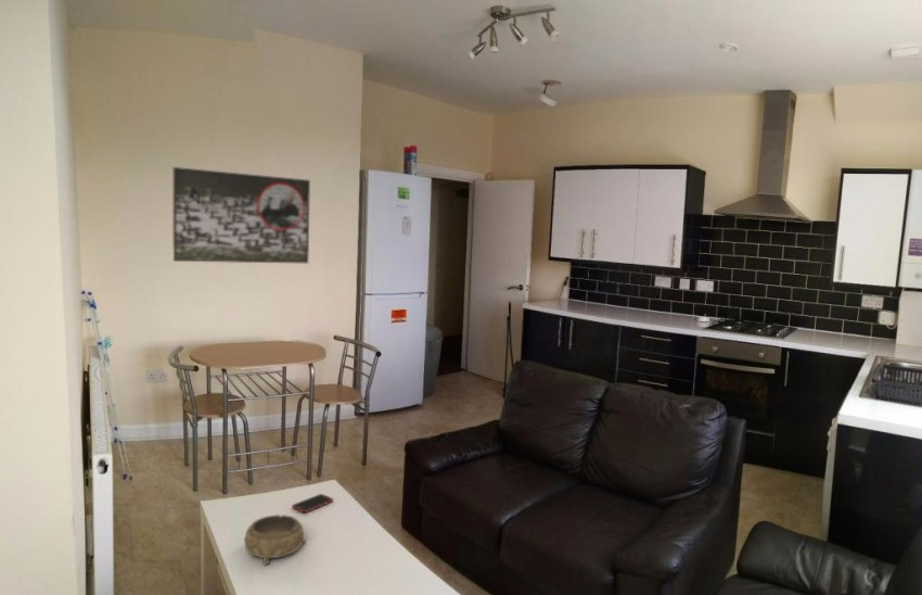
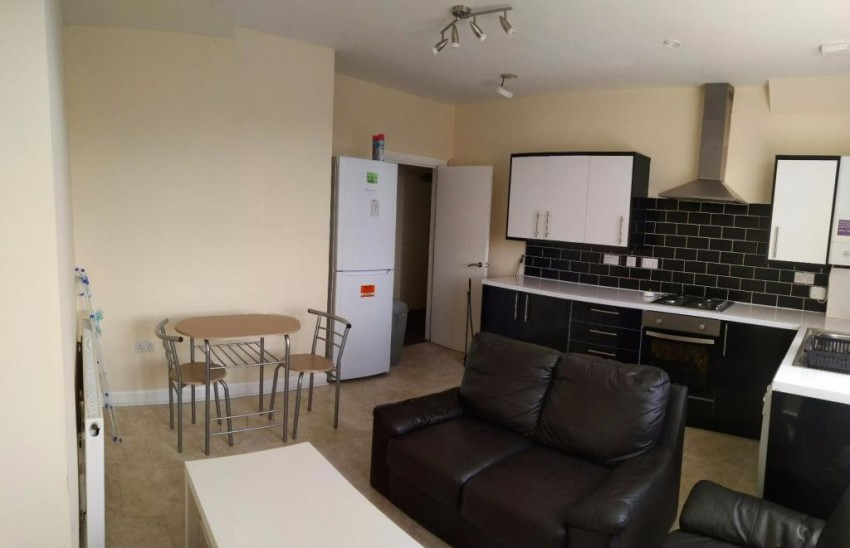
- cell phone [291,493,334,514]
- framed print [172,166,311,265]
- decorative bowl [244,514,307,567]
